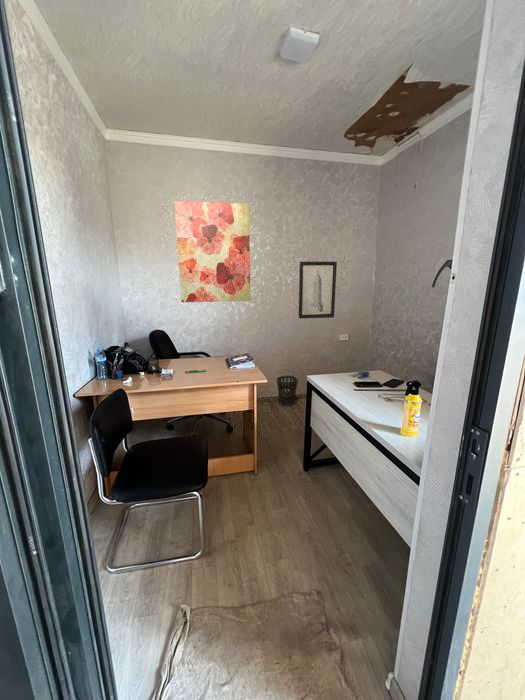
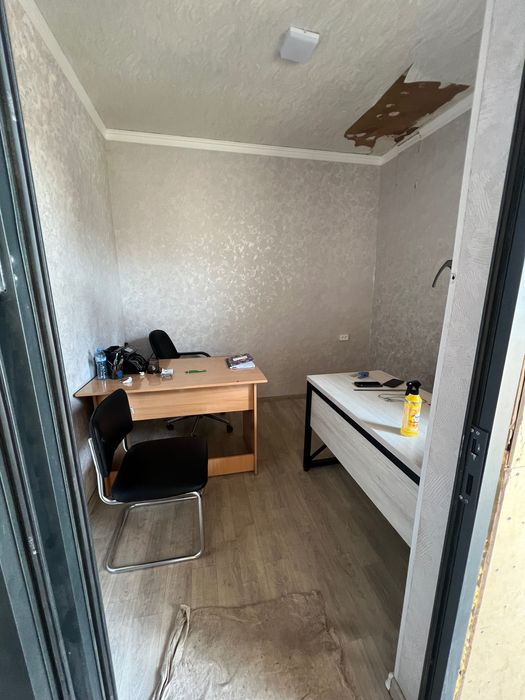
- wastebasket [276,375,299,407]
- wall art [173,200,252,303]
- wall art [298,261,338,320]
